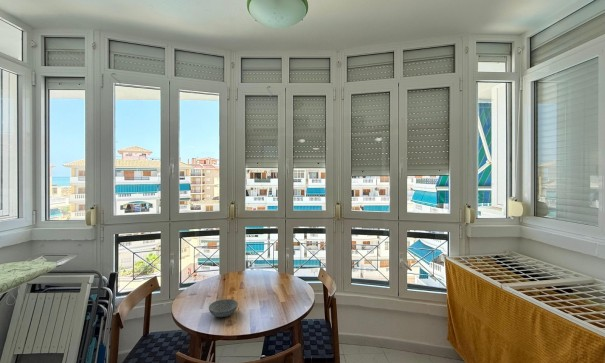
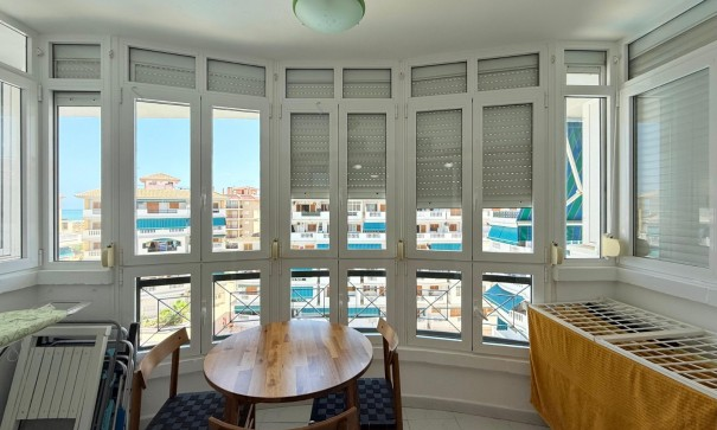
- bowl [208,298,239,318]
